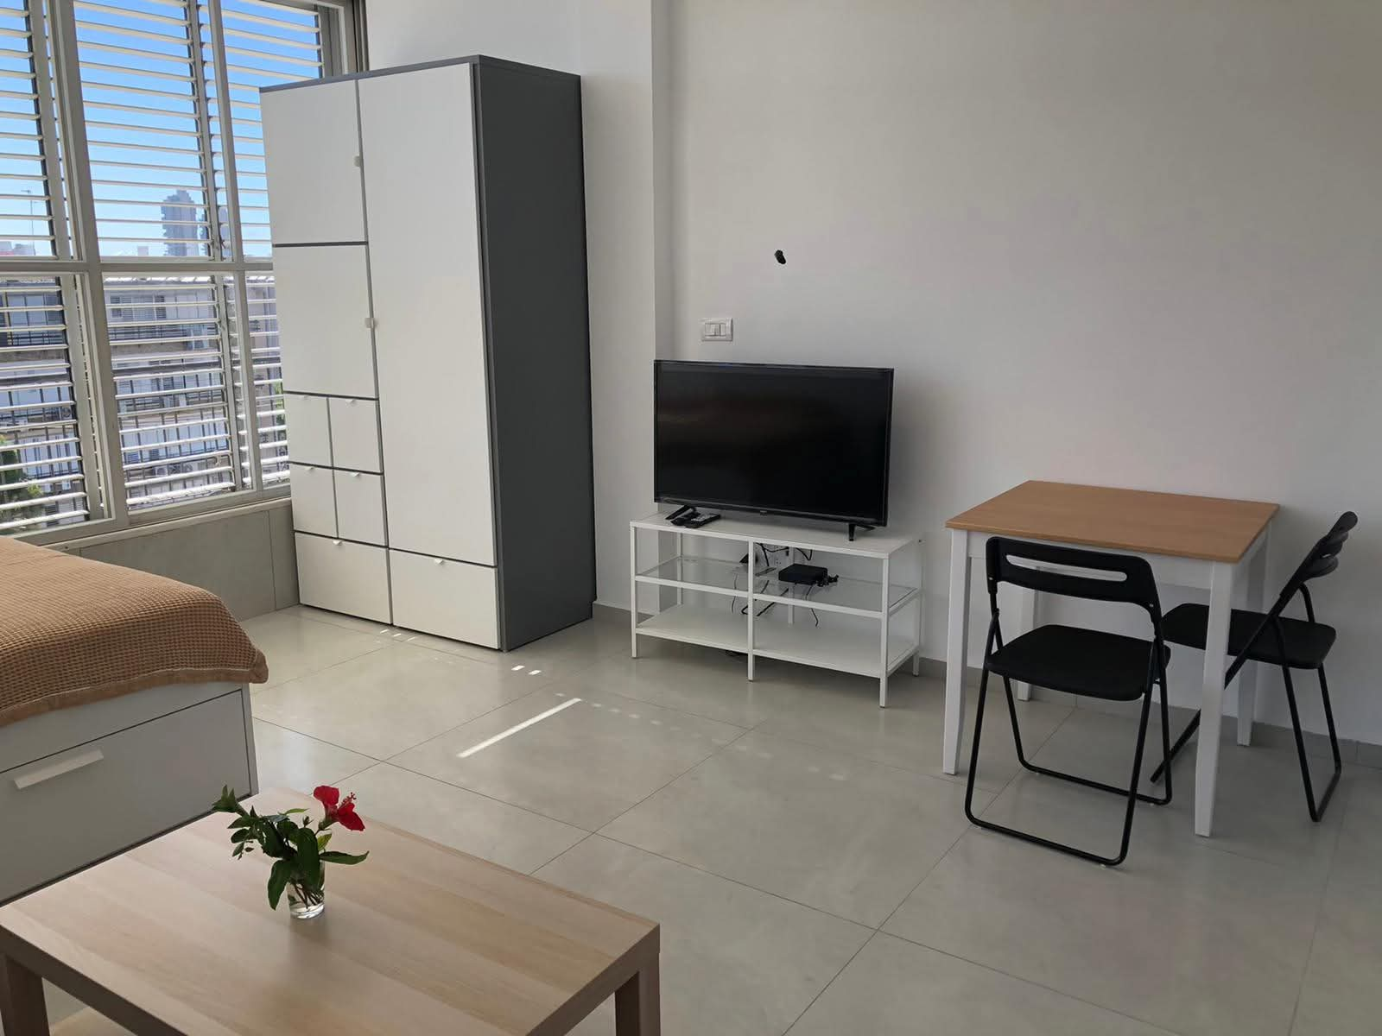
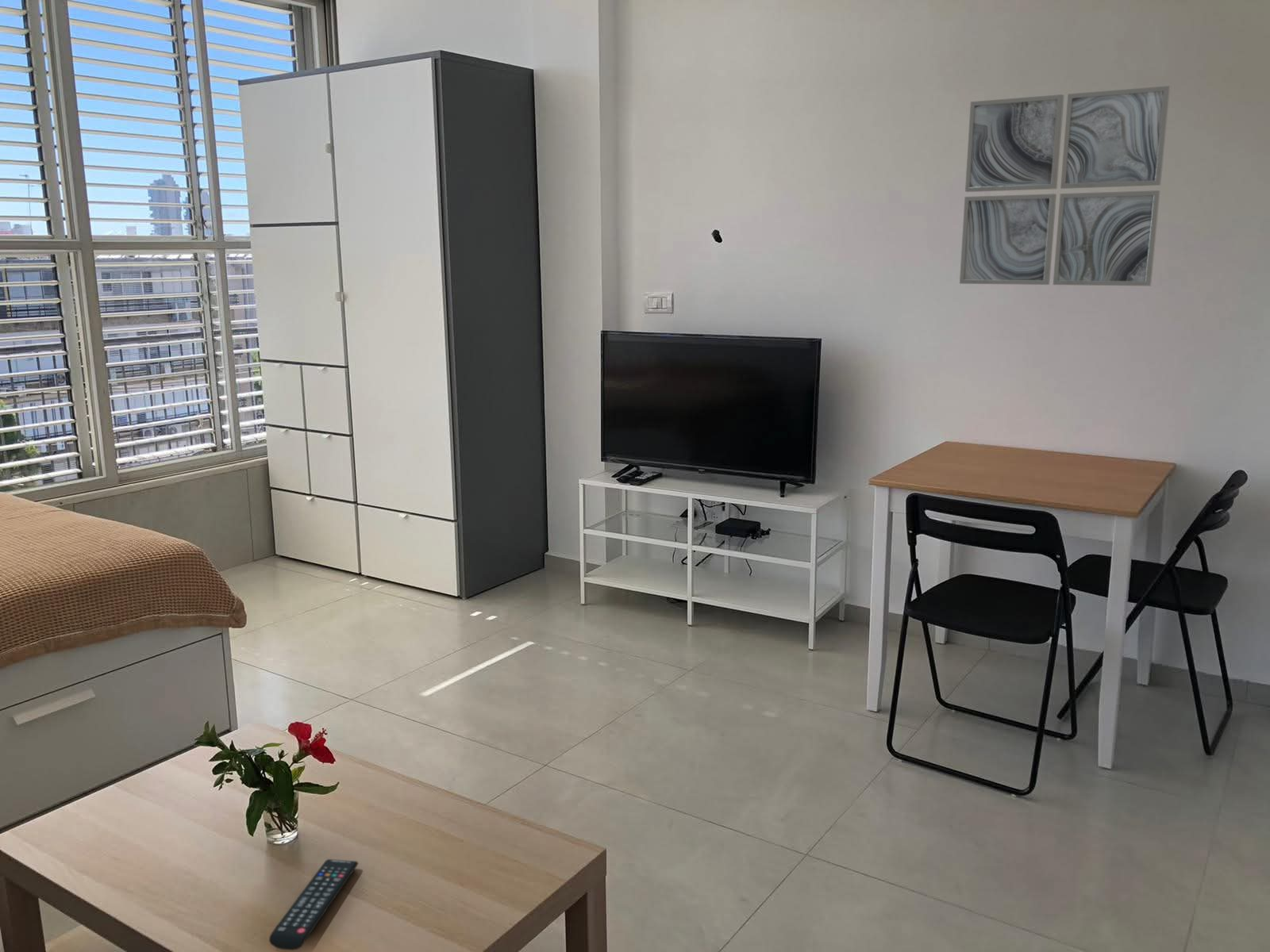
+ wall art [959,85,1171,286]
+ remote control [268,858,360,951]
